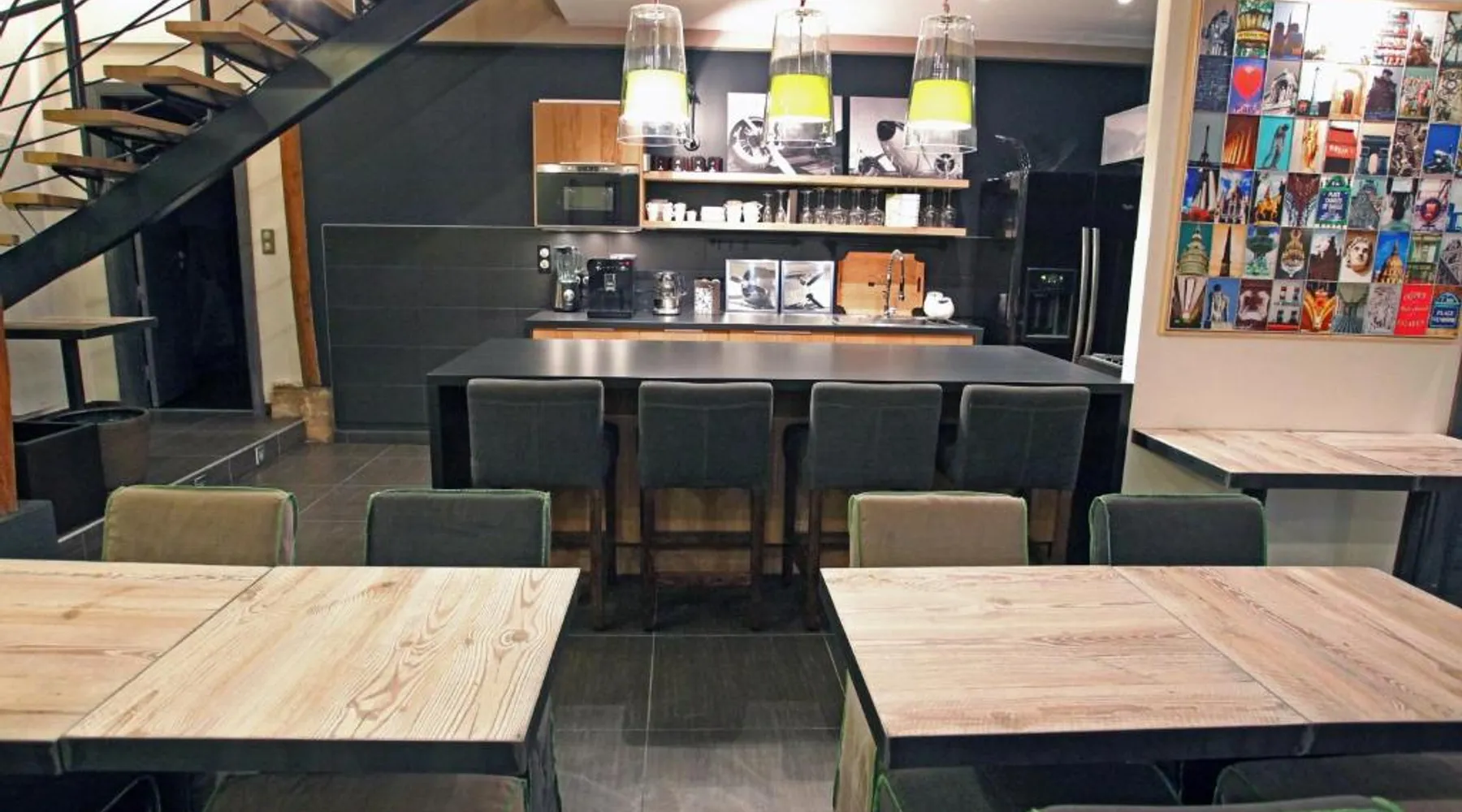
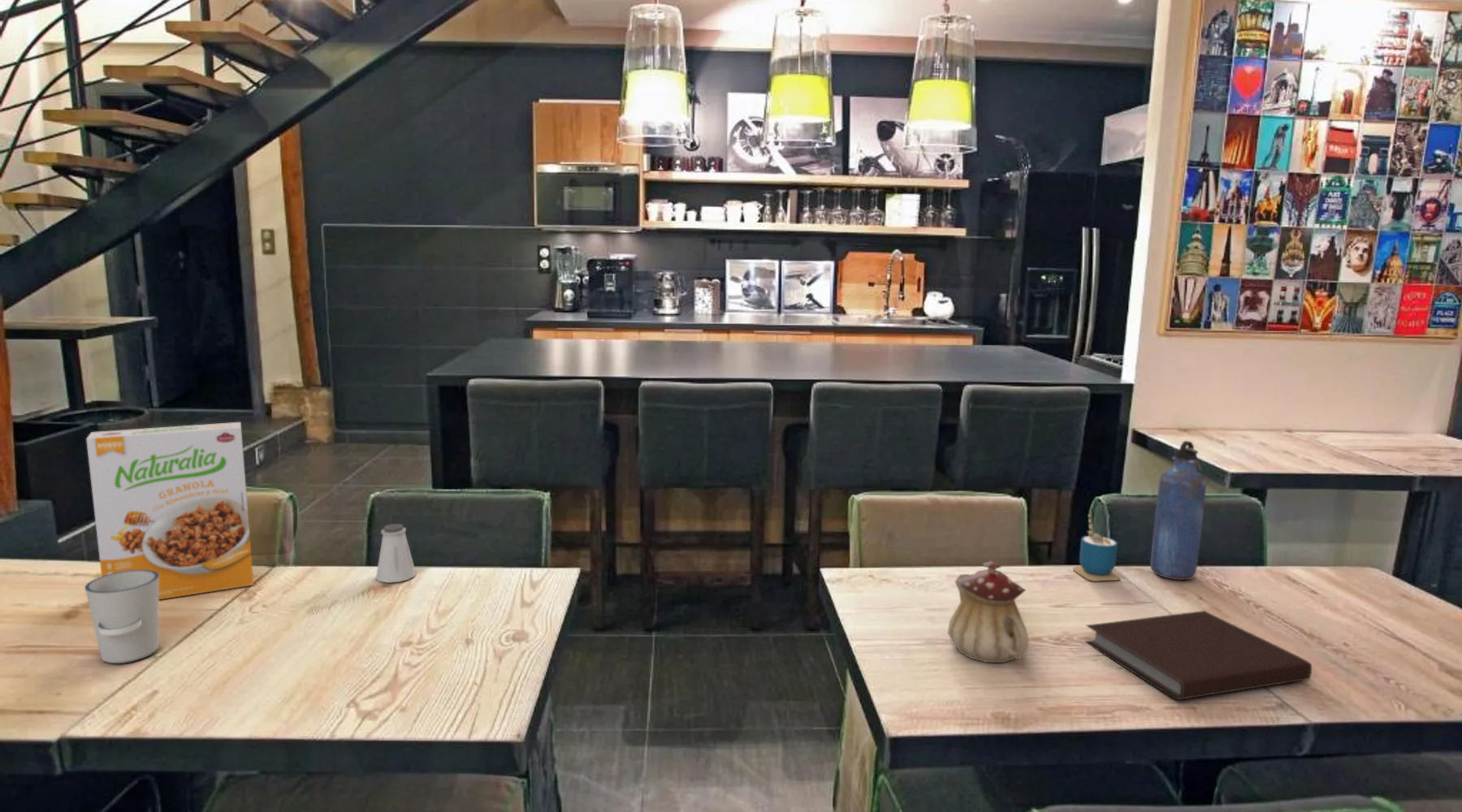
+ cup [84,570,160,664]
+ cereal box [85,421,254,600]
+ cup [1072,513,1121,582]
+ saltshaker [375,523,417,584]
+ water bottle [1149,440,1207,581]
+ teapot [947,560,1029,663]
+ notebook [1084,610,1313,701]
